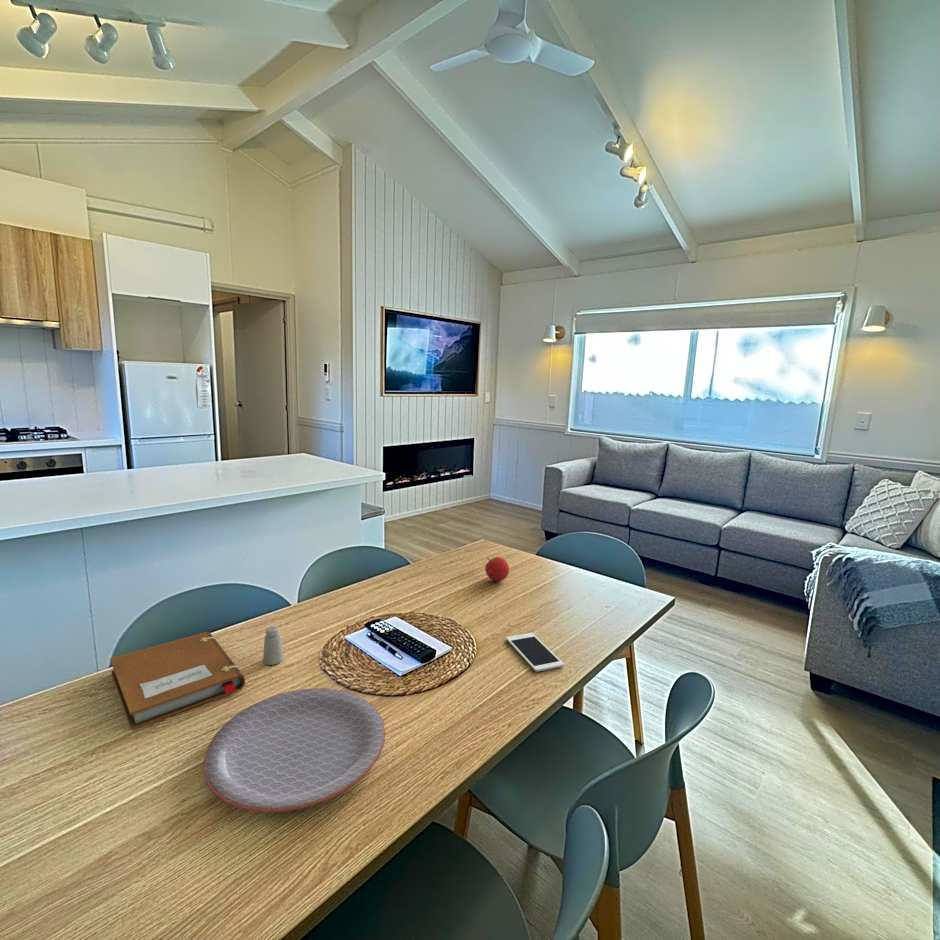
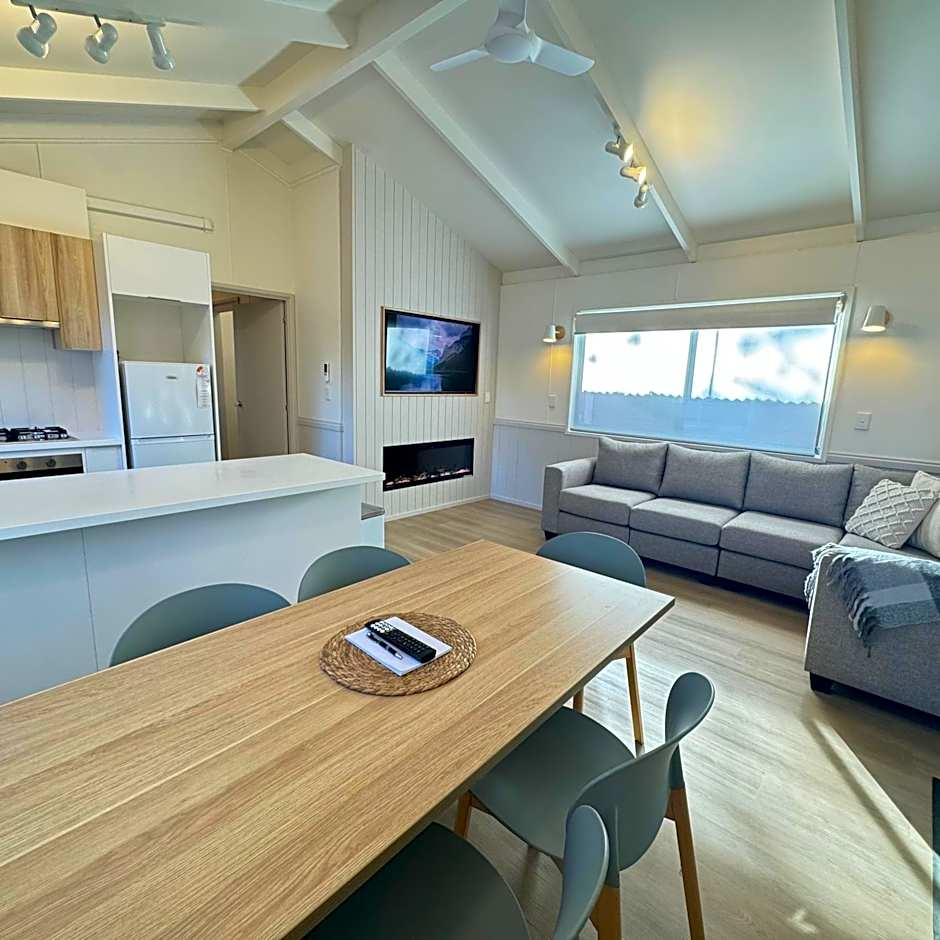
- cell phone [505,632,565,673]
- notebook [109,631,246,731]
- saltshaker [262,625,285,666]
- fruit [484,556,510,582]
- plate [202,687,386,814]
